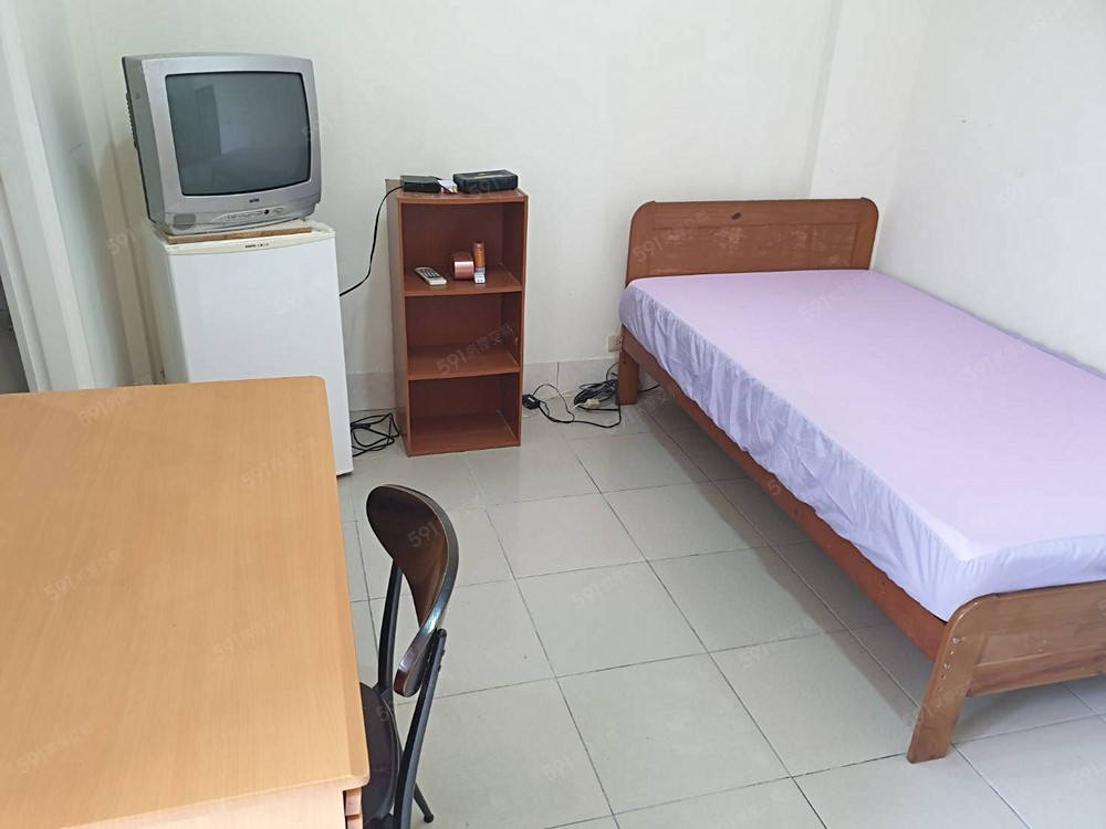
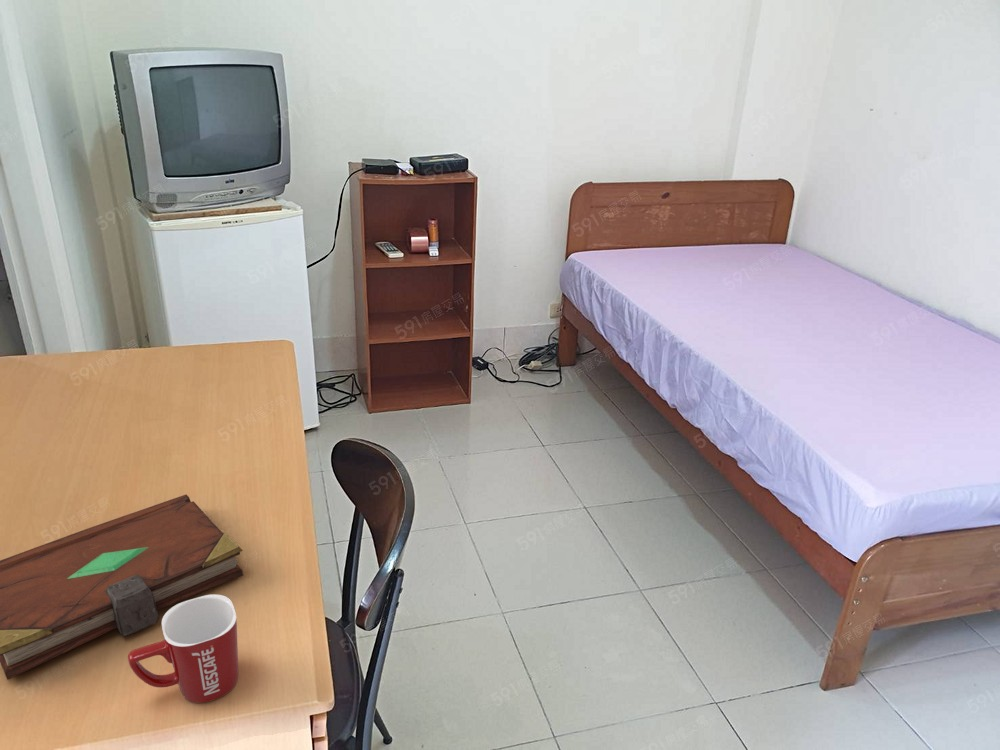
+ book [0,494,244,681]
+ mug [127,593,239,704]
